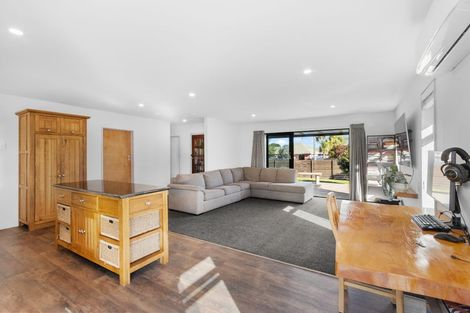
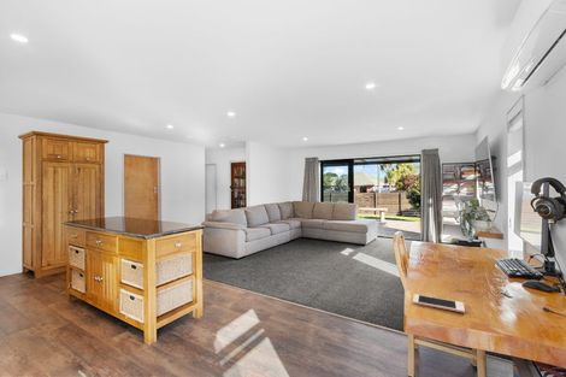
+ cell phone [412,293,466,314]
